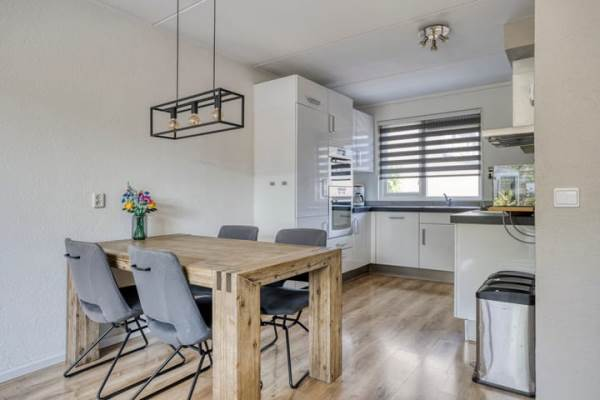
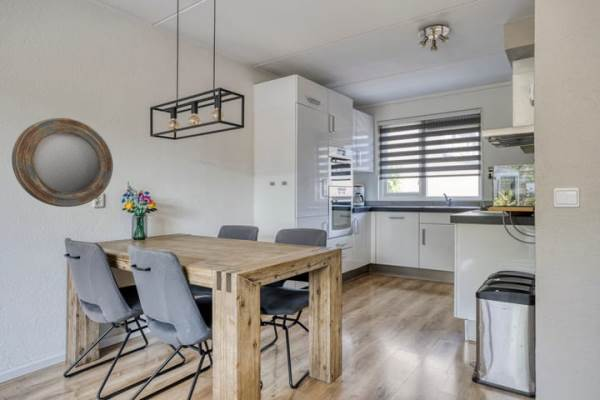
+ home mirror [11,117,114,208]
